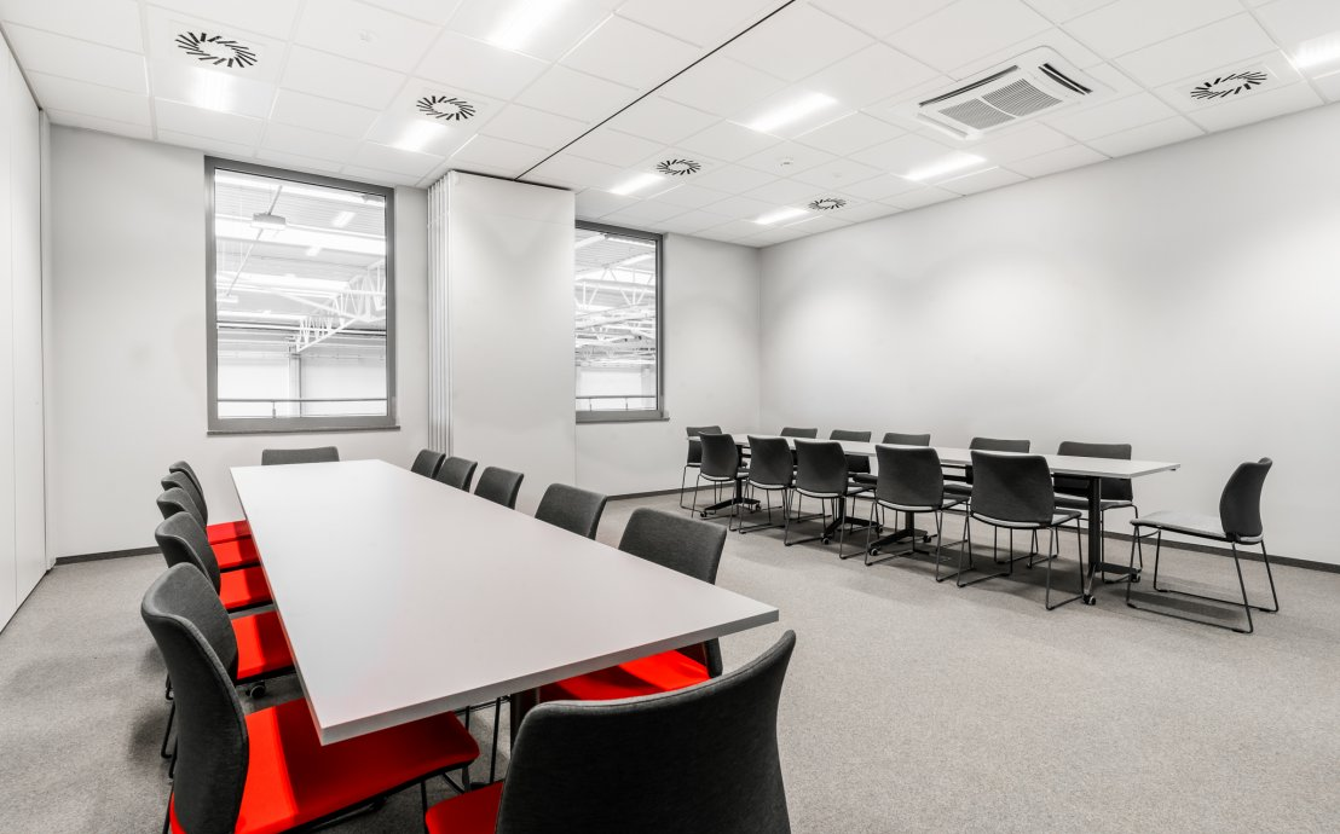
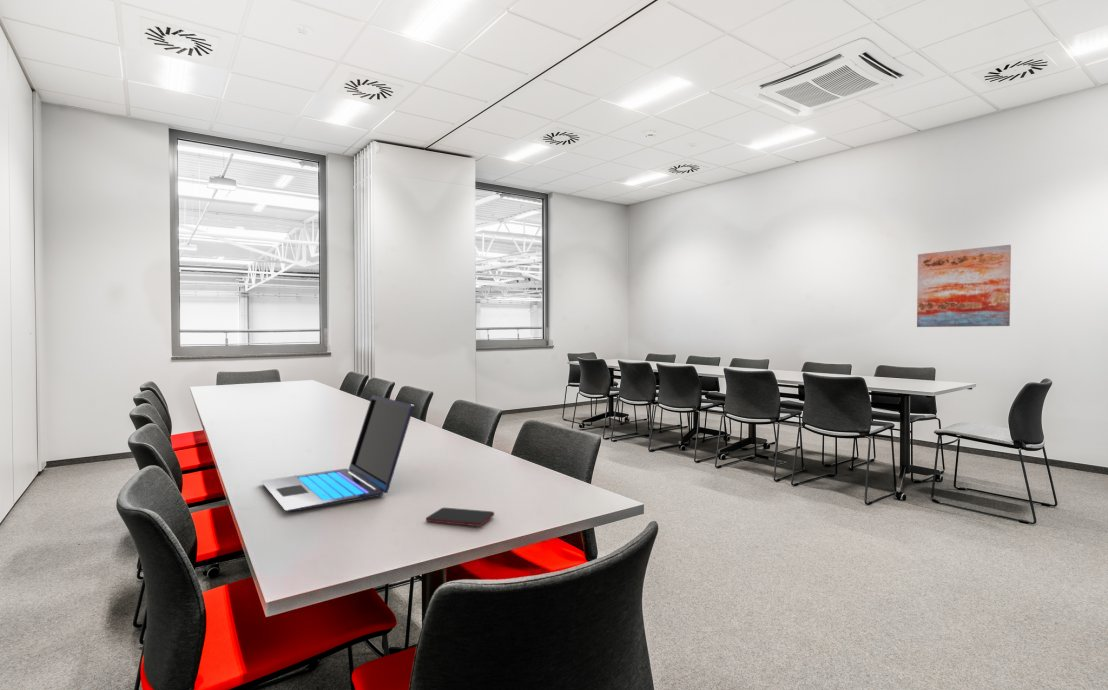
+ wall art [916,244,1012,328]
+ smartphone [425,507,495,527]
+ laptop [260,394,415,513]
